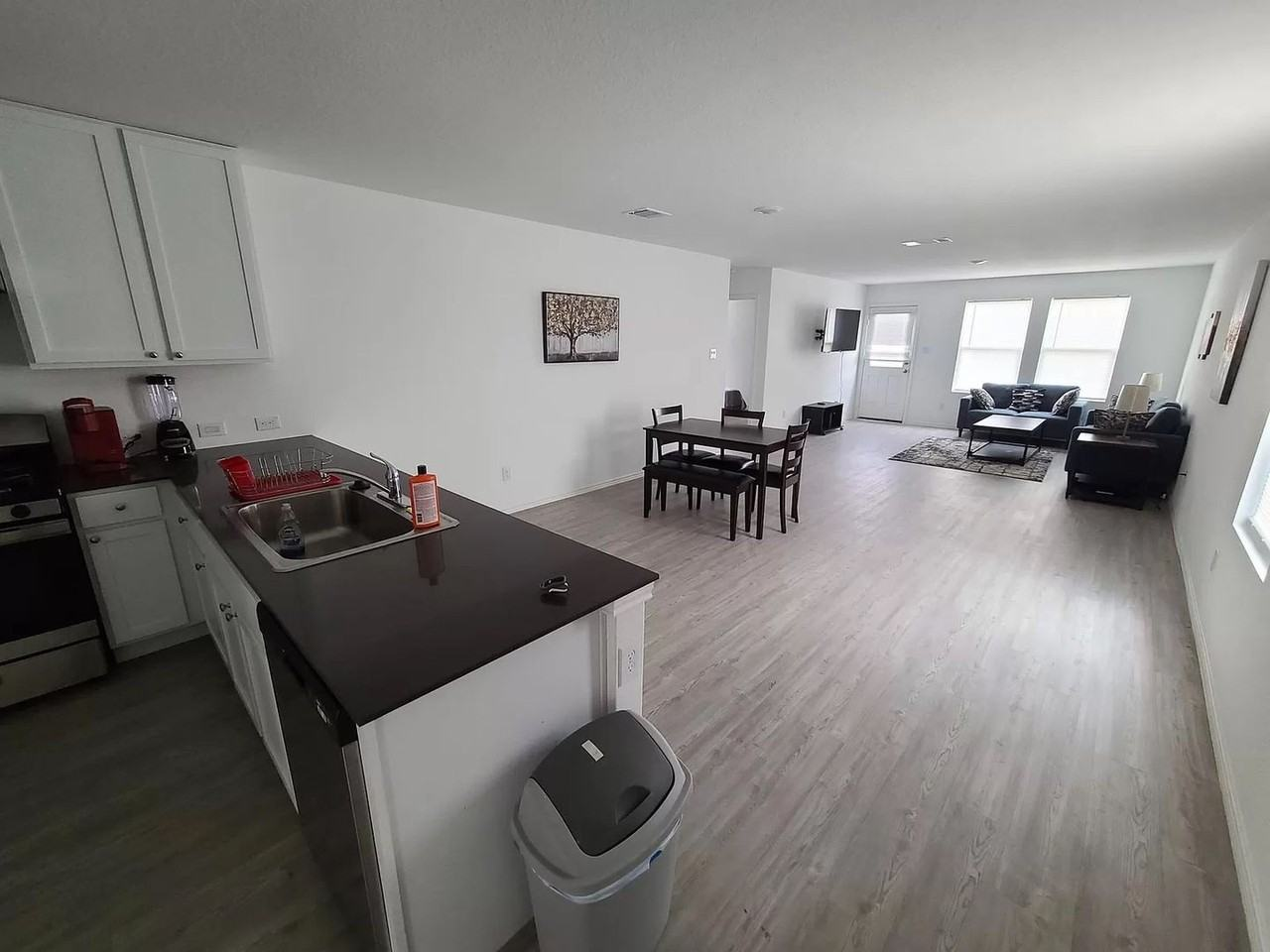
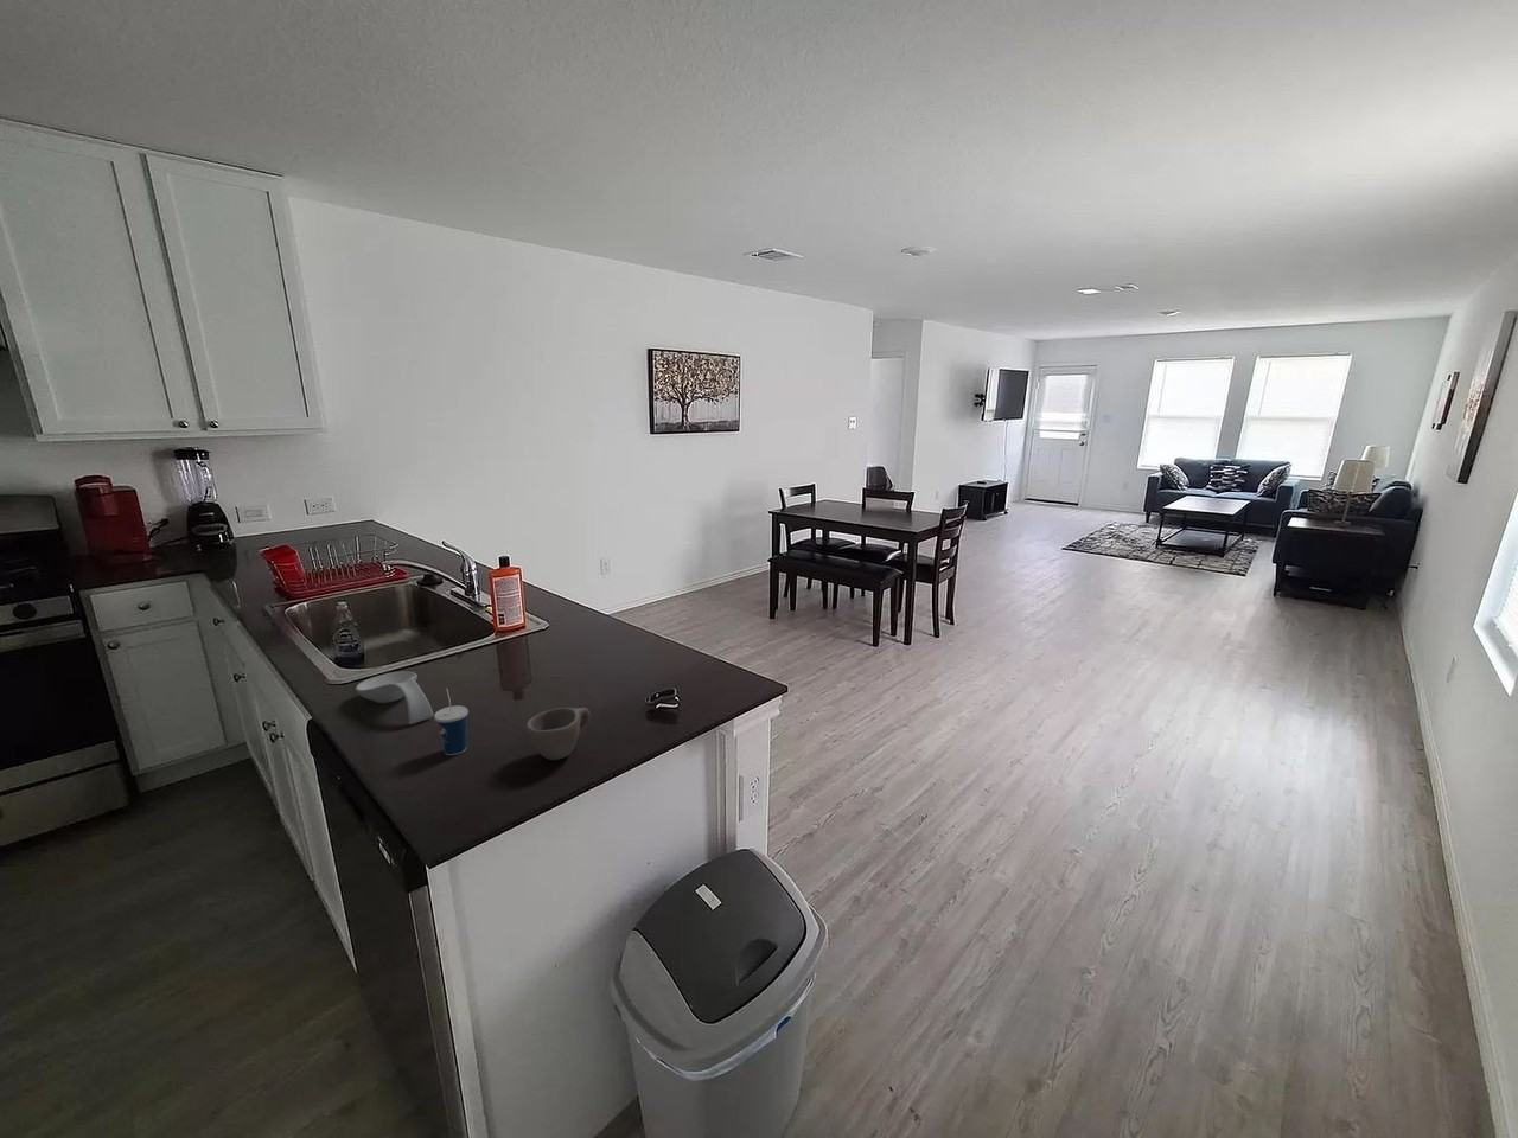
+ cup [433,687,470,757]
+ cup [525,706,592,761]
+ spoon rest [355,669,434,726]
